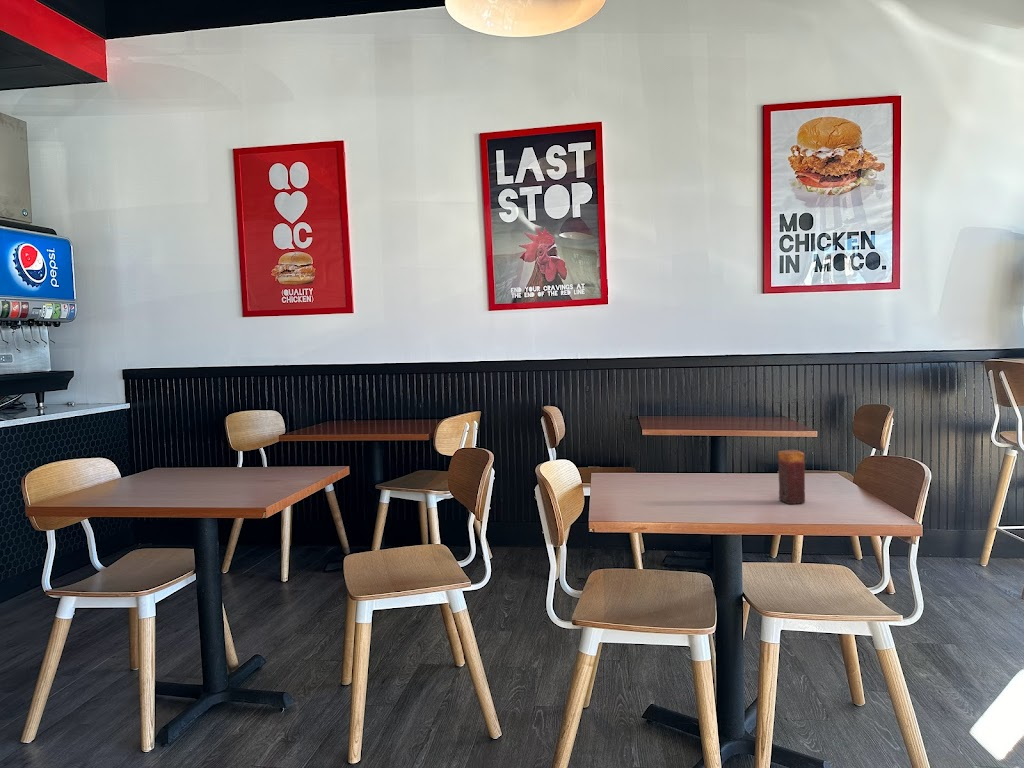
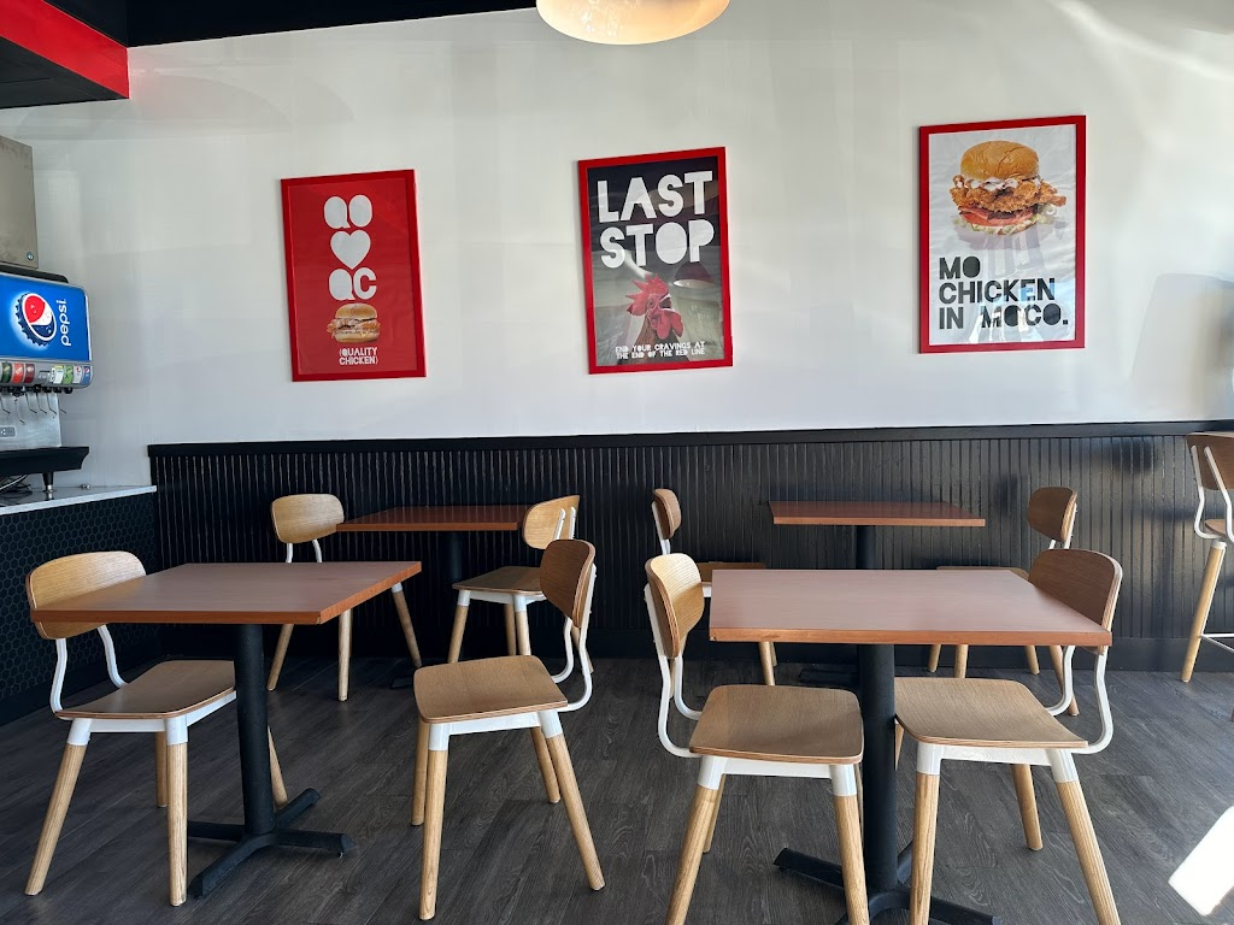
- candle [777,449,806,505]
